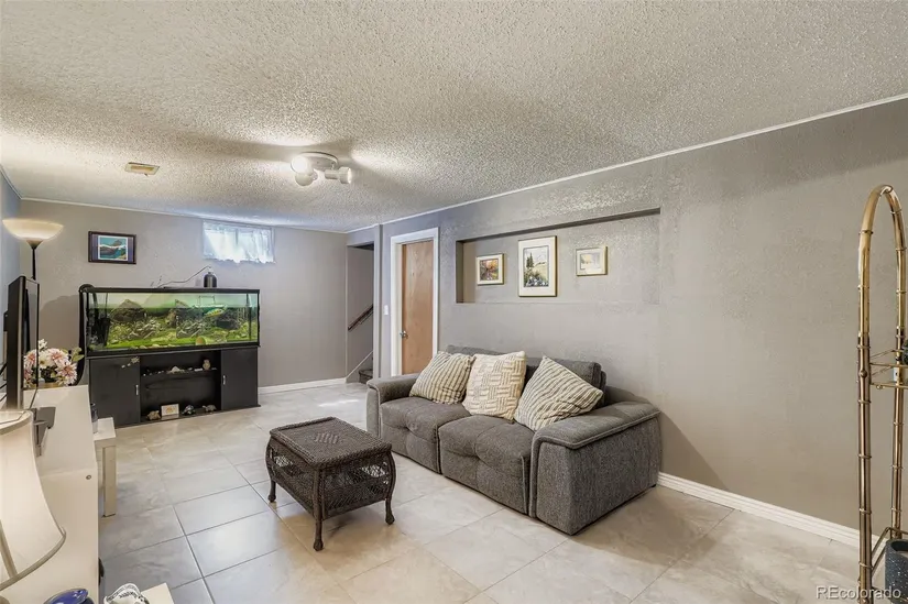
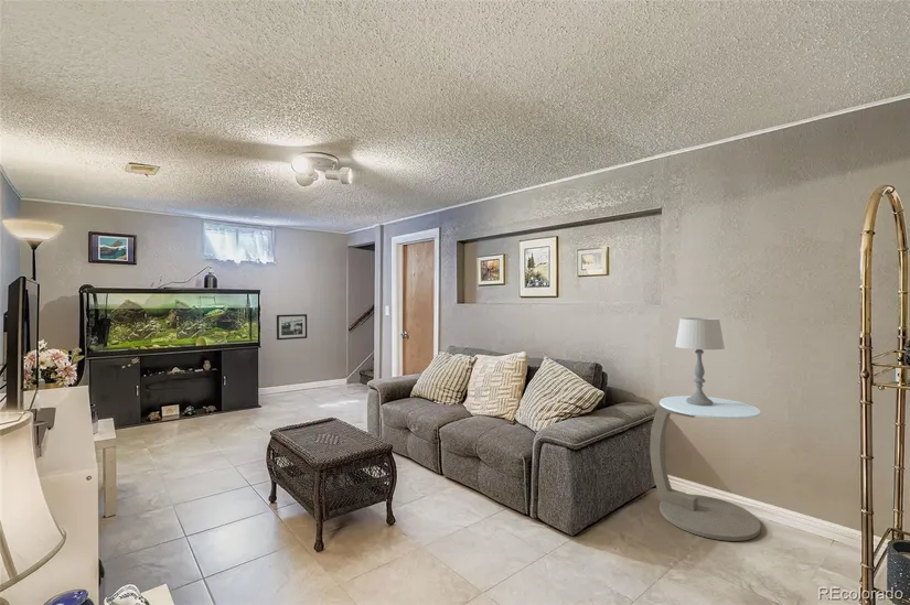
+ picture frame [276,313,308,342]
+ side table [649,395,762,542]
+ table lamp [674,316,726,406]
